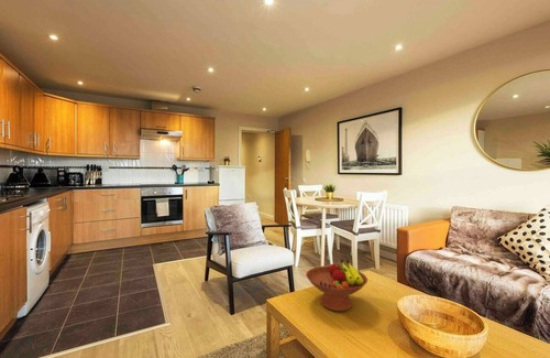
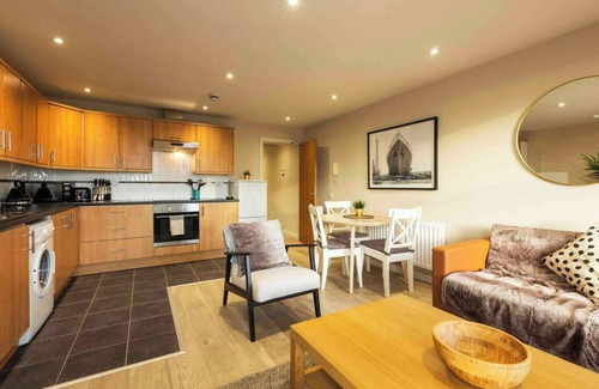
- fruit bowl [305,258,369,313]
